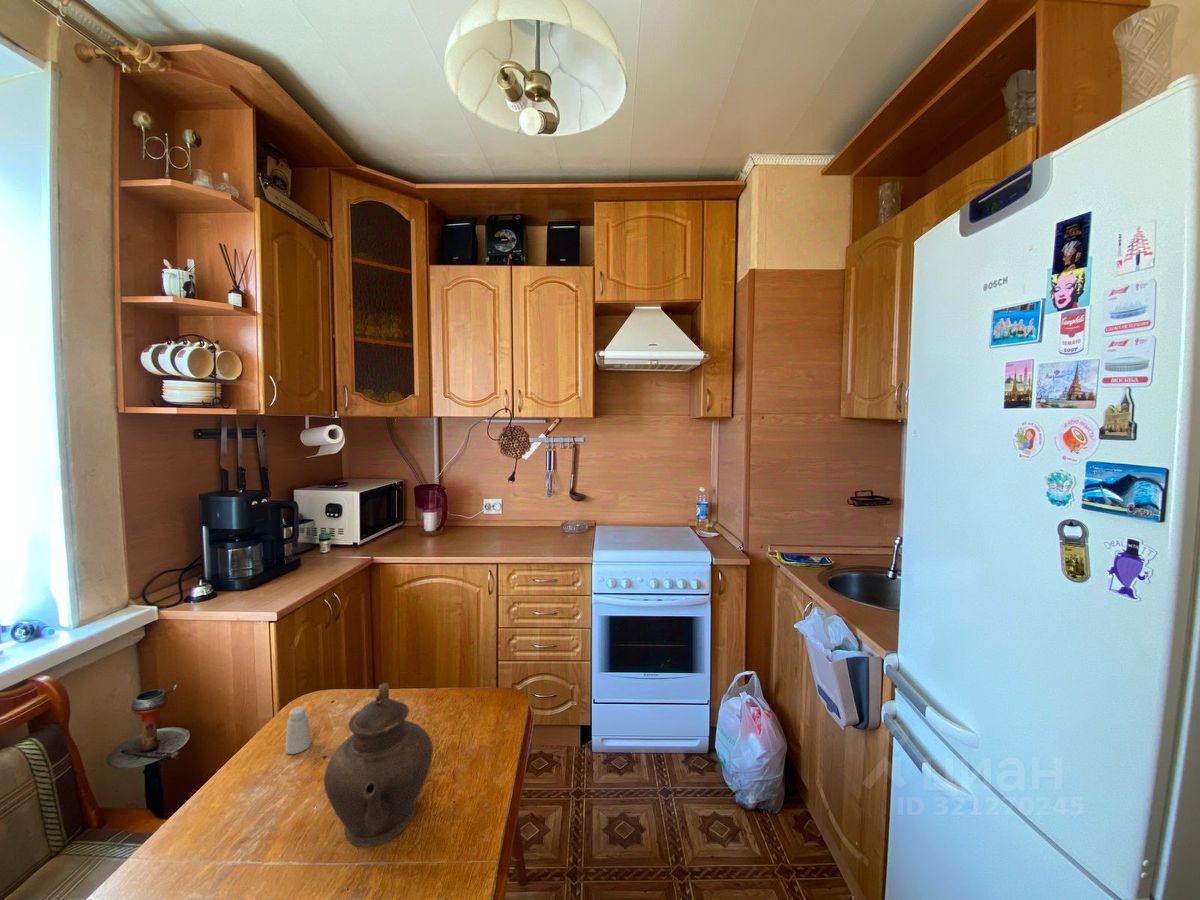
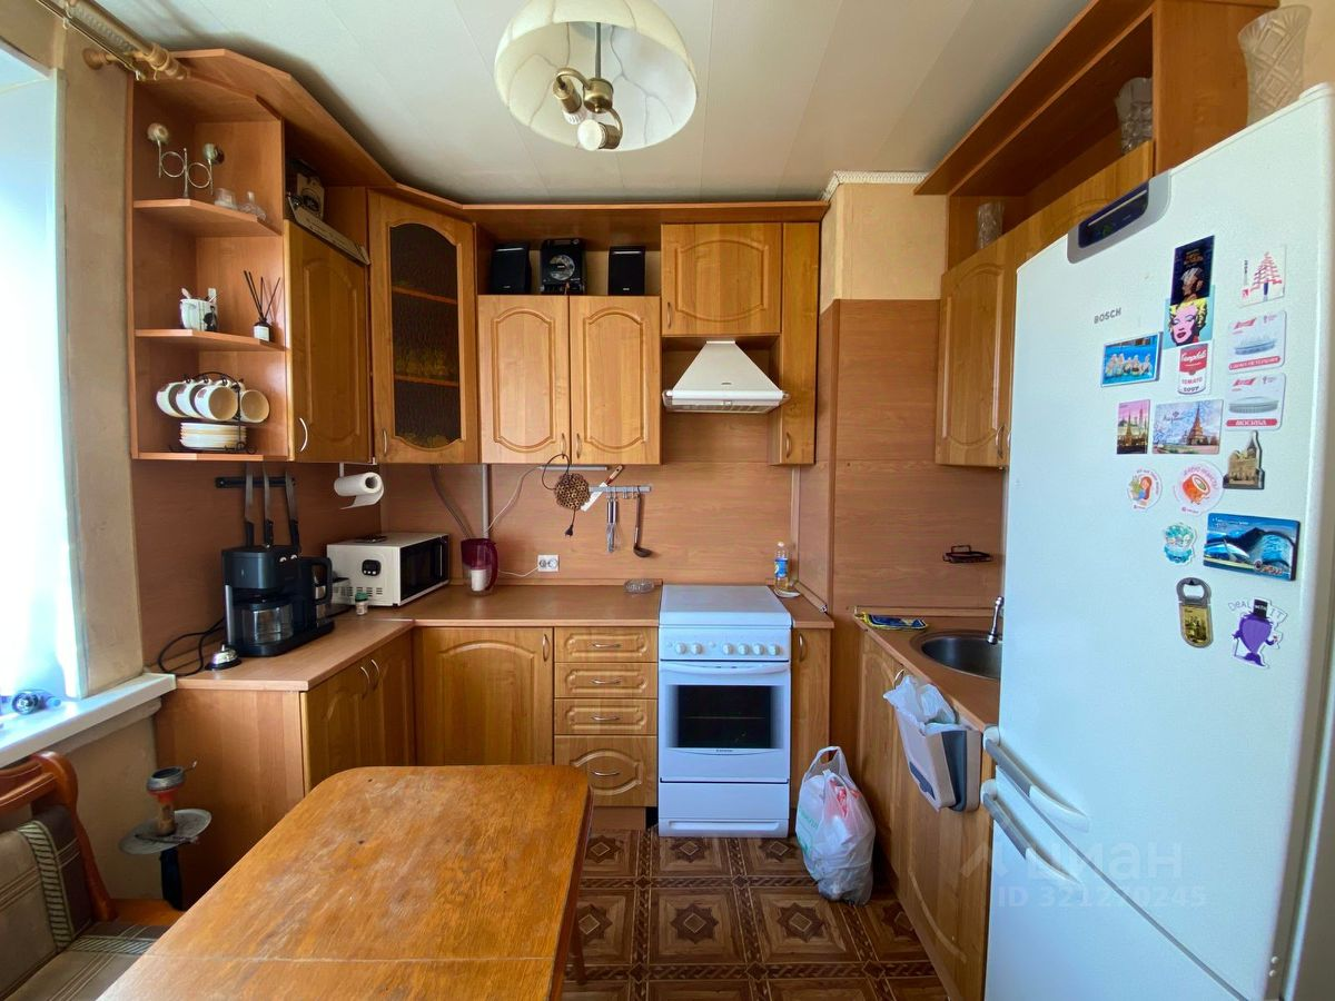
- saltshaker [284,705,312,755]
- teapot [323,682,434,848]
